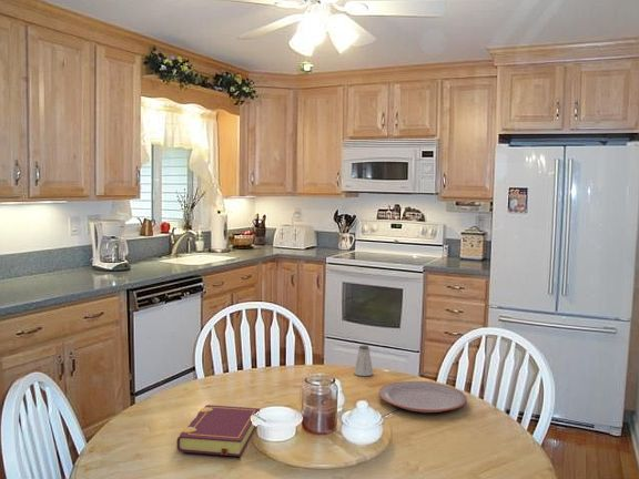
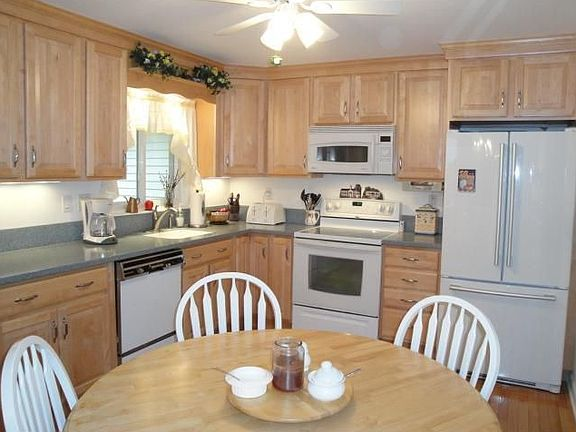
- plate [378,380,468,414]
- saltshaker [353,344,374,377]
- book [175,404,261,458]
